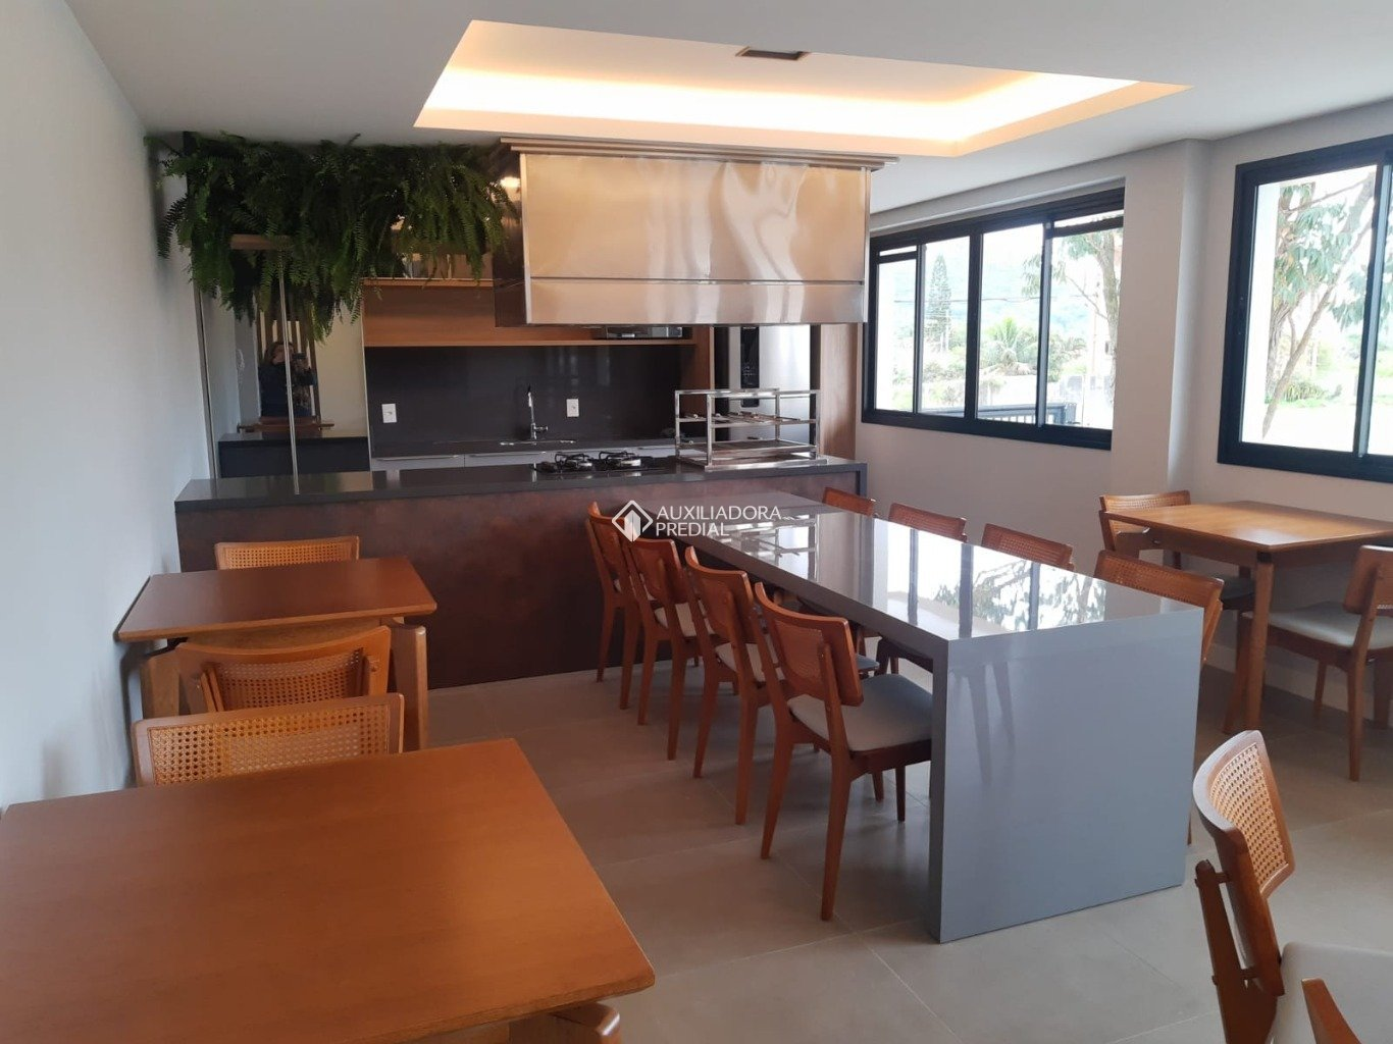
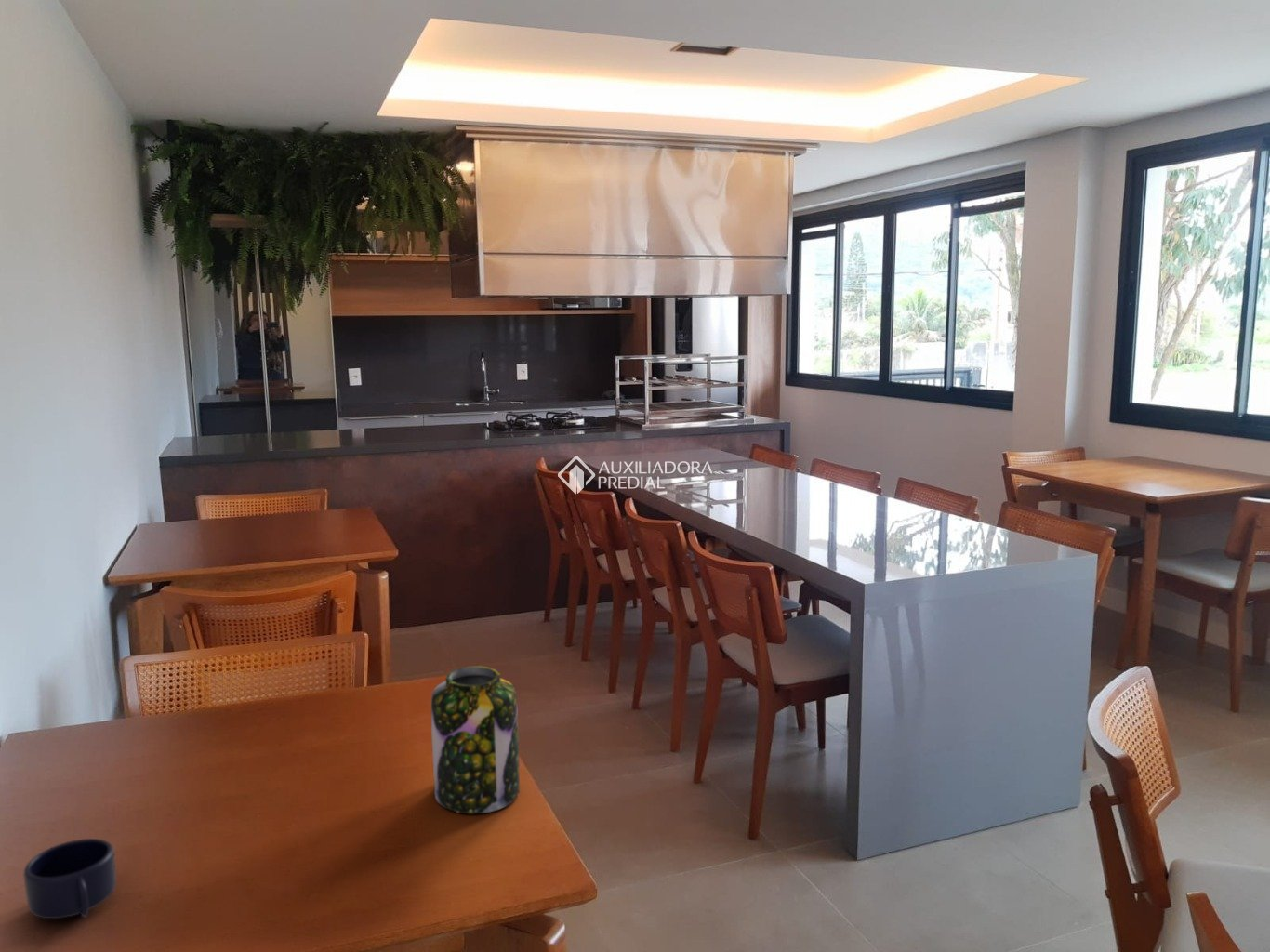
+ jar [430,665,521,814]
+ mug [22,838,117,919]
